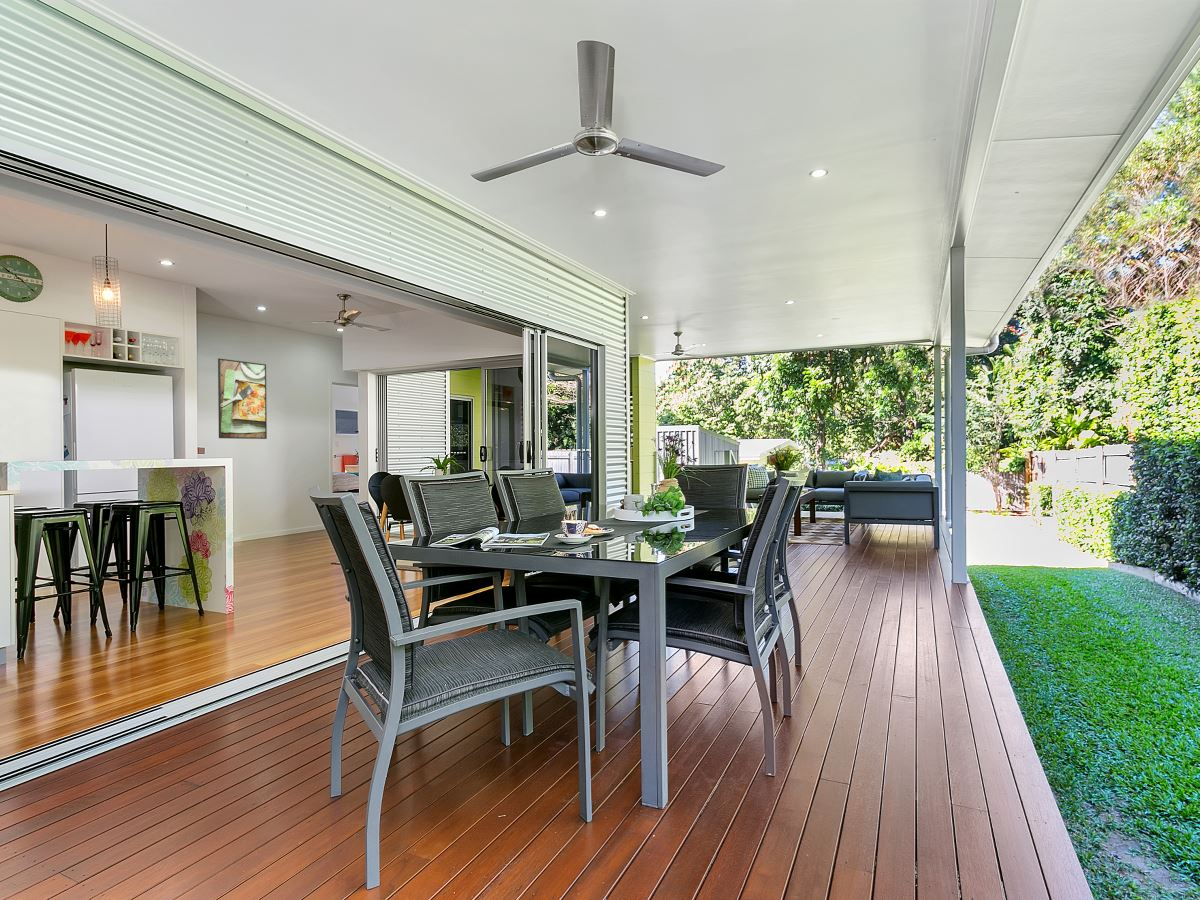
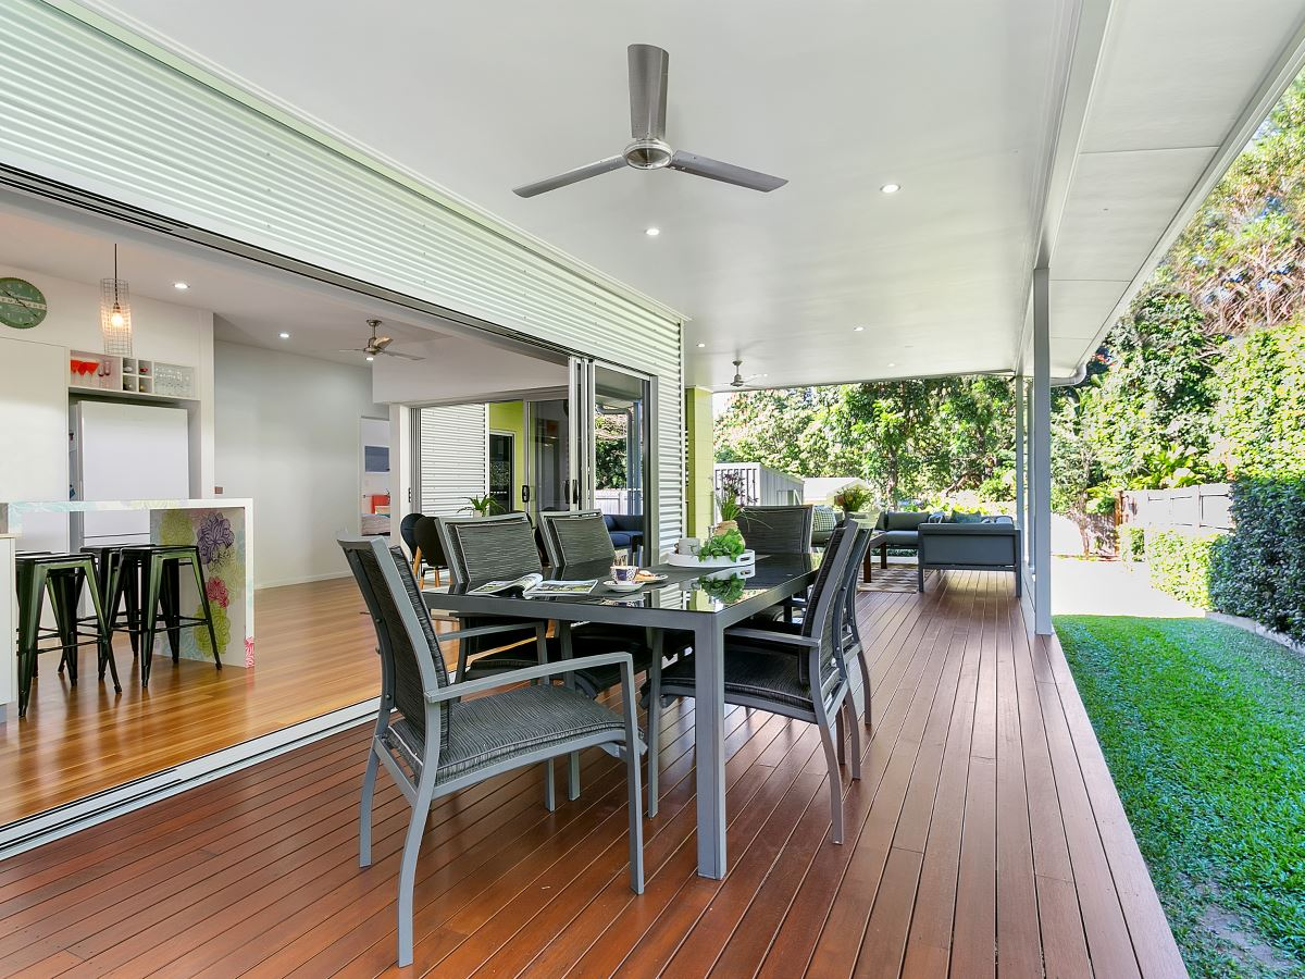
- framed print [217,357,268,440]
